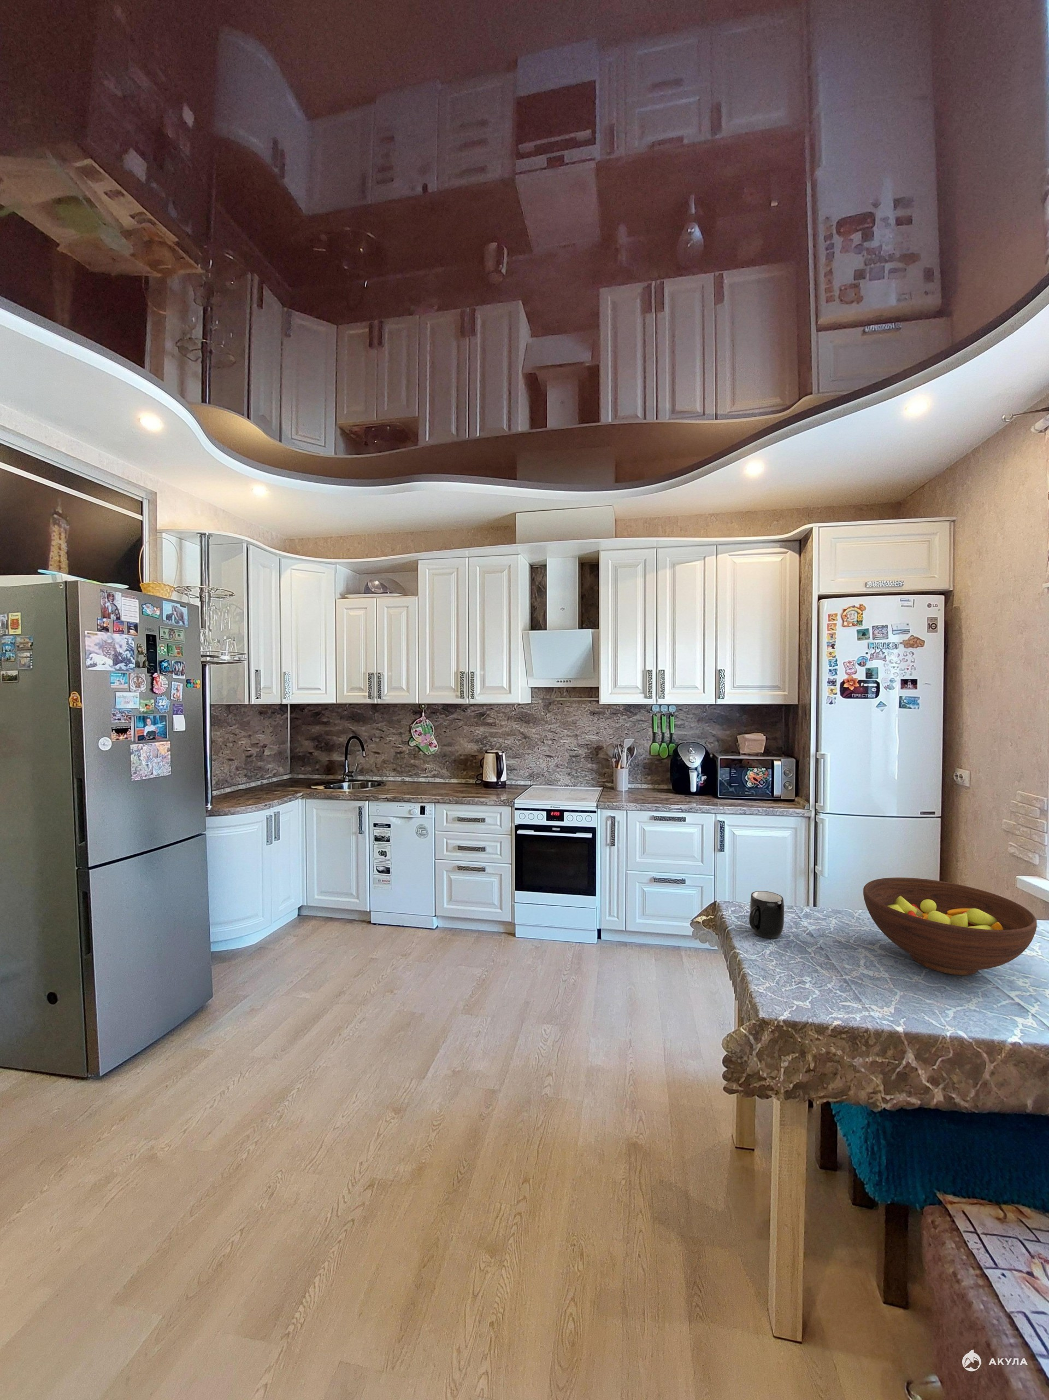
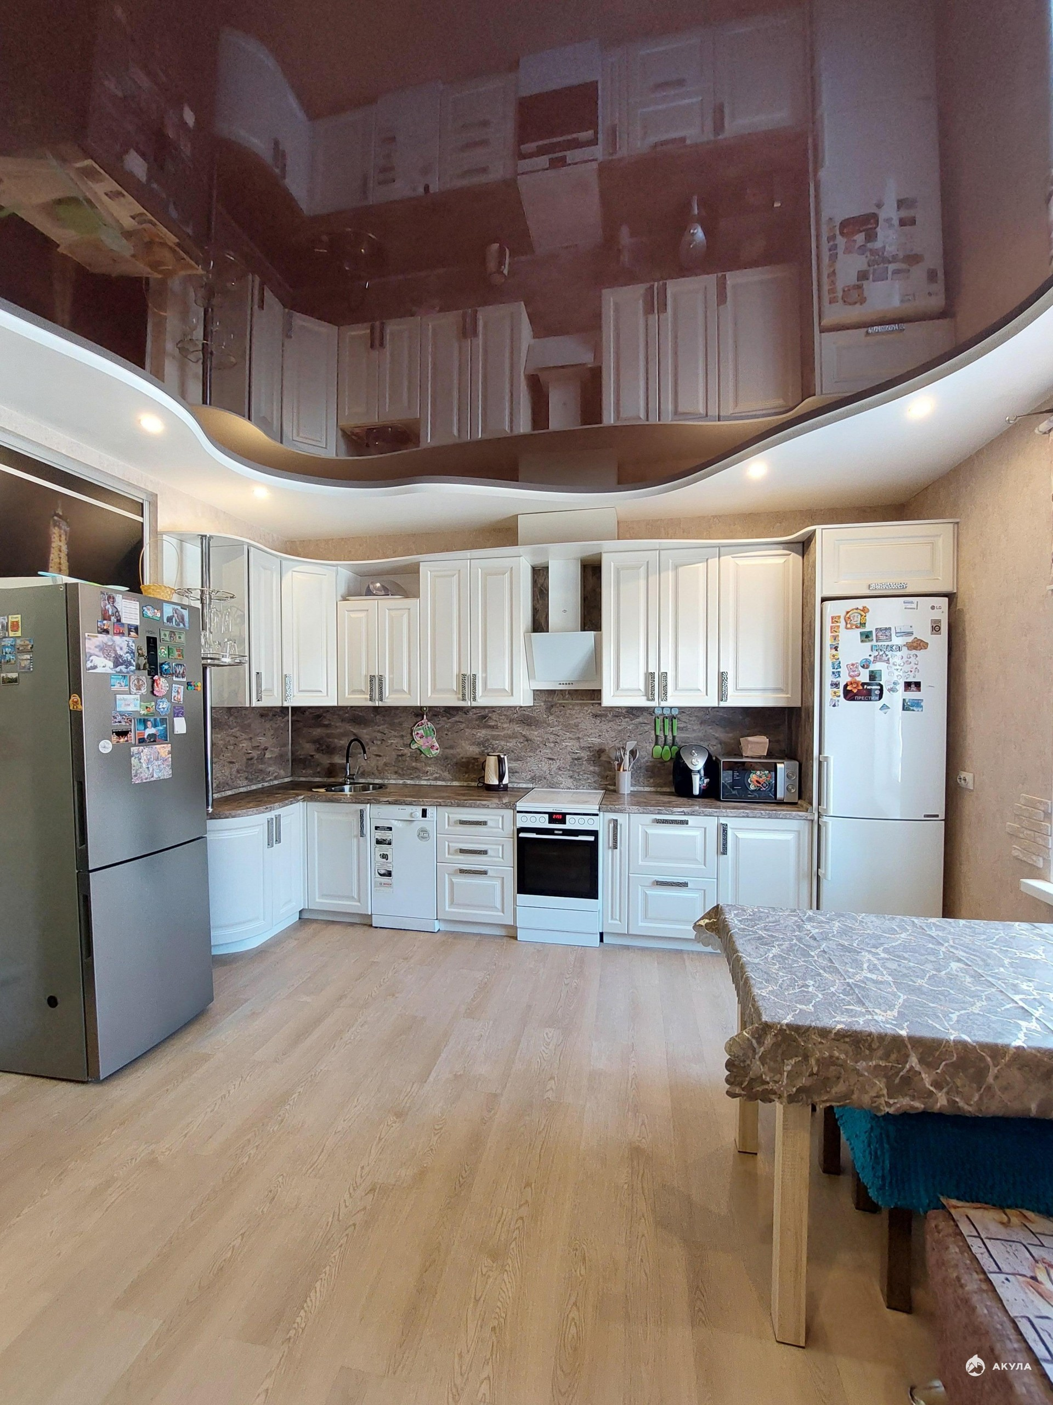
- mug [748,891,785,939]
- fruit bowl [863,877,1038,976]
